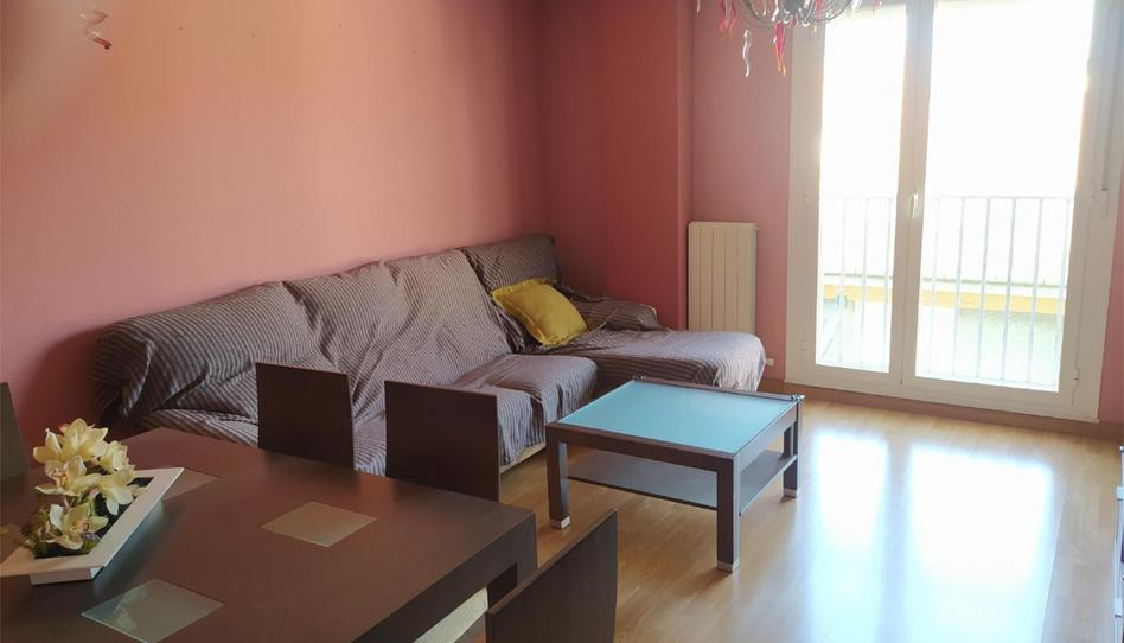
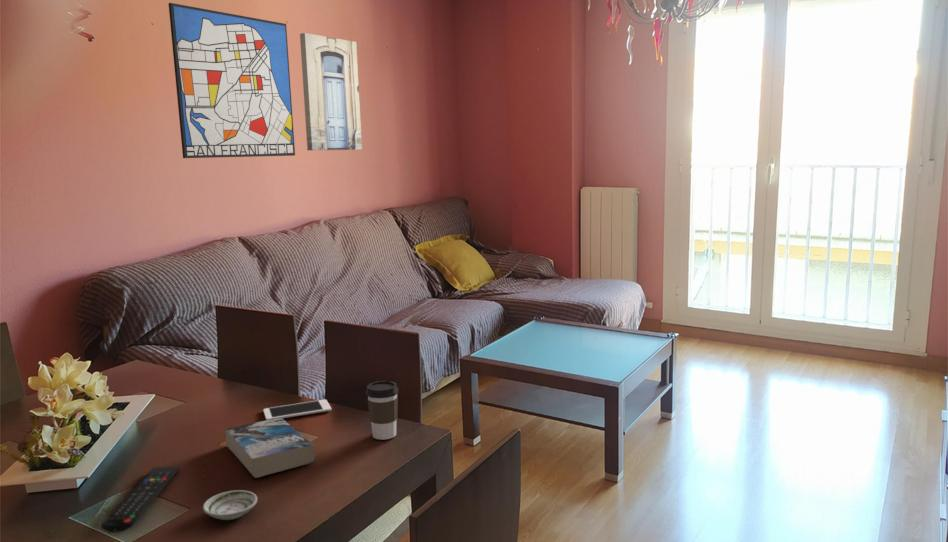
+ wall art [168,2,296,159]
+ wall art [299,32,363,151]
+ book [224,418,316,479]
+ coffee cup [365,380,400,441]
+ remote control [100,465,180,534]
+ cell phone [262,398,332,421]
+ saucer [202,489,258,521]
